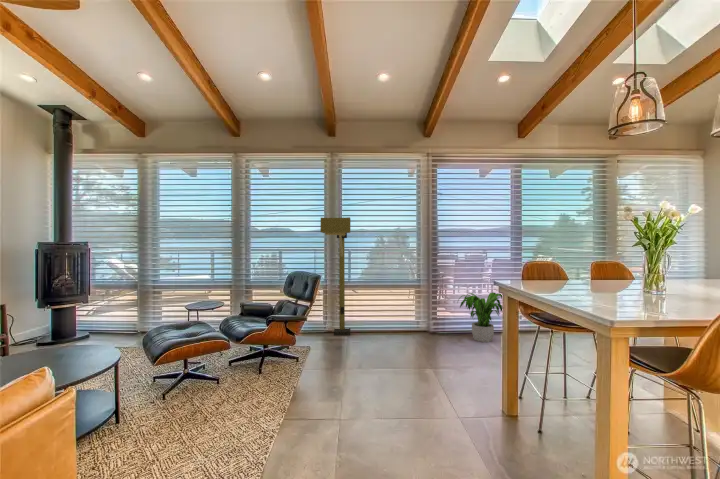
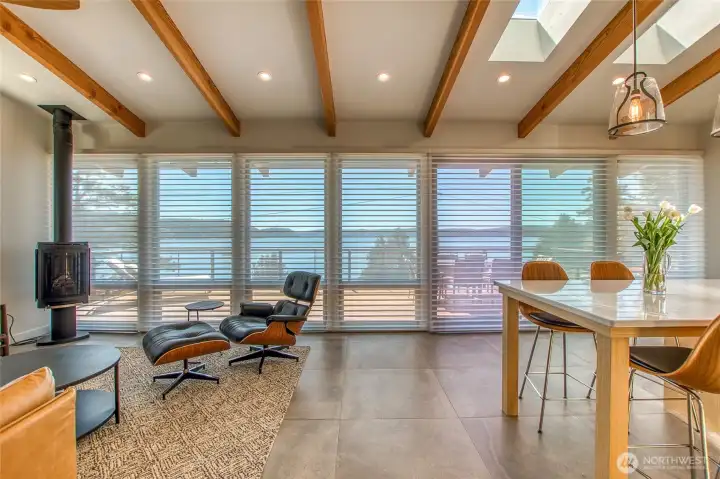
- floor lamp [319,216,352,336]
- potted plant [456,292,503,343]
